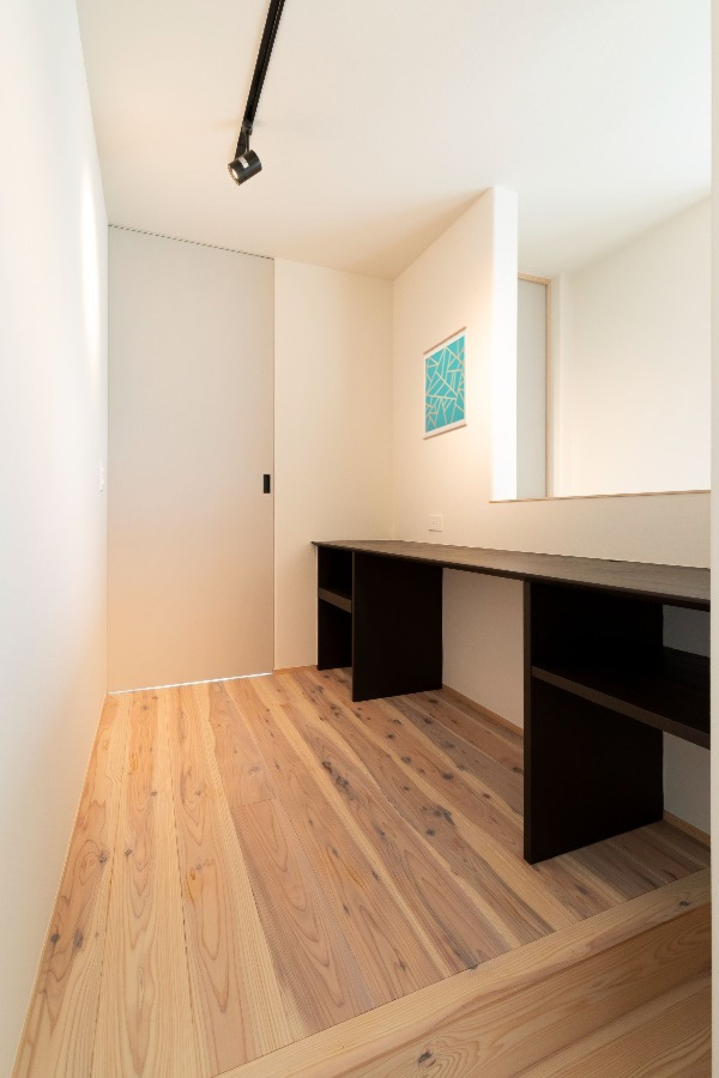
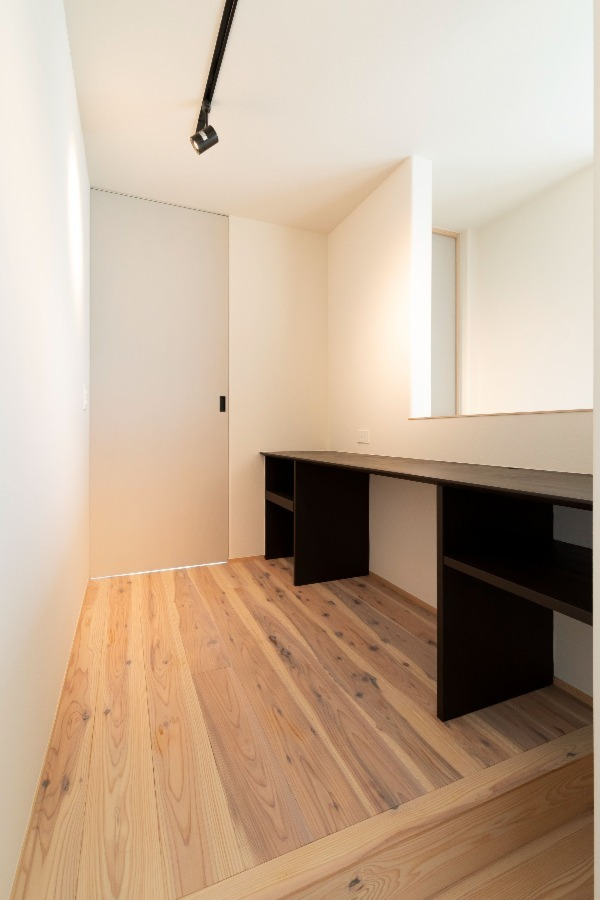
- wall art [422,325,469,442]
